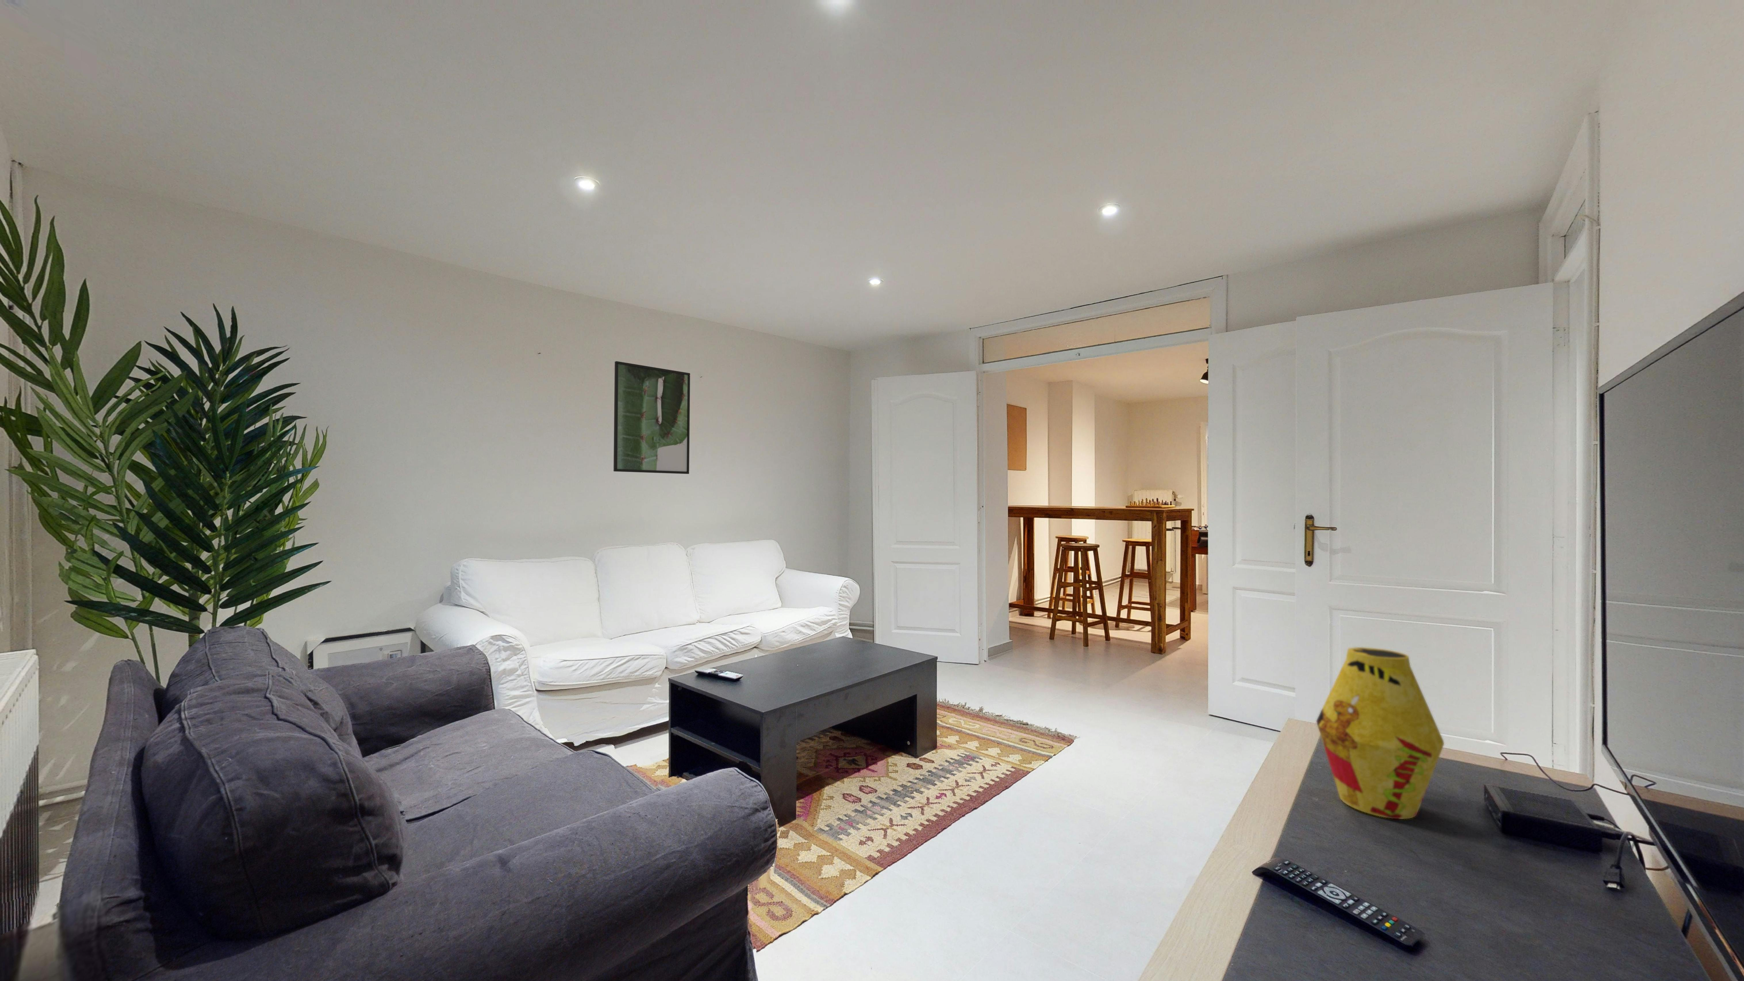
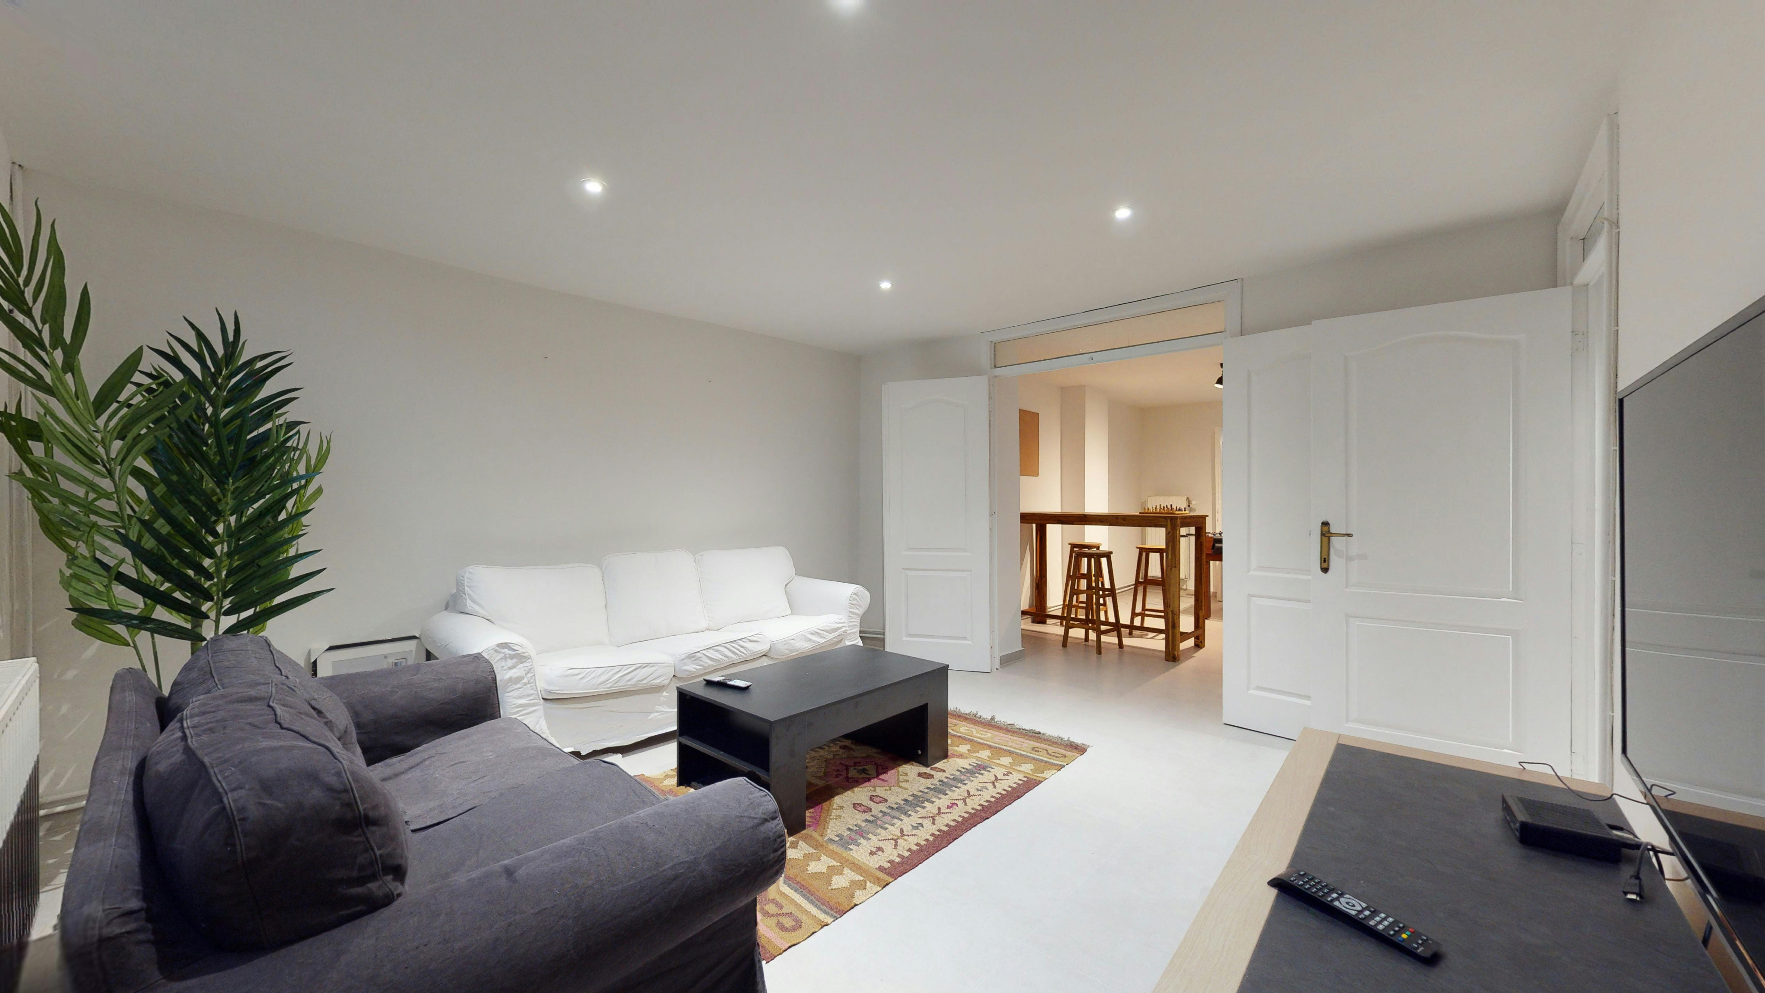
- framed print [613,361,691,474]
- vase [1315,647,1445,819]
